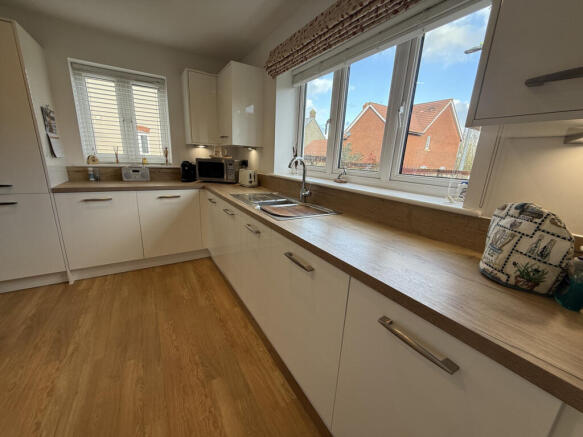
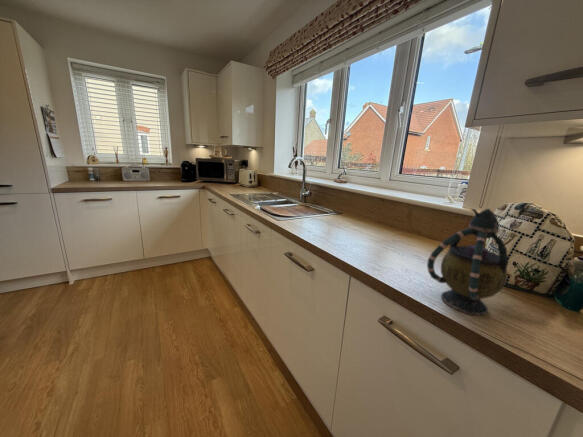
+ teapot [426,207,510,317]
